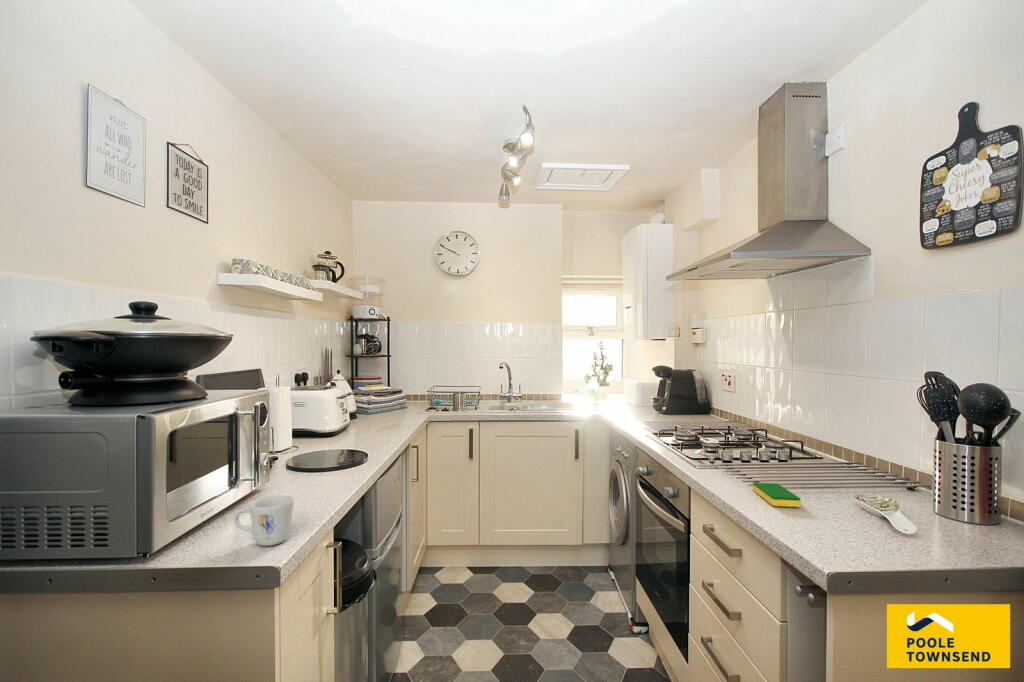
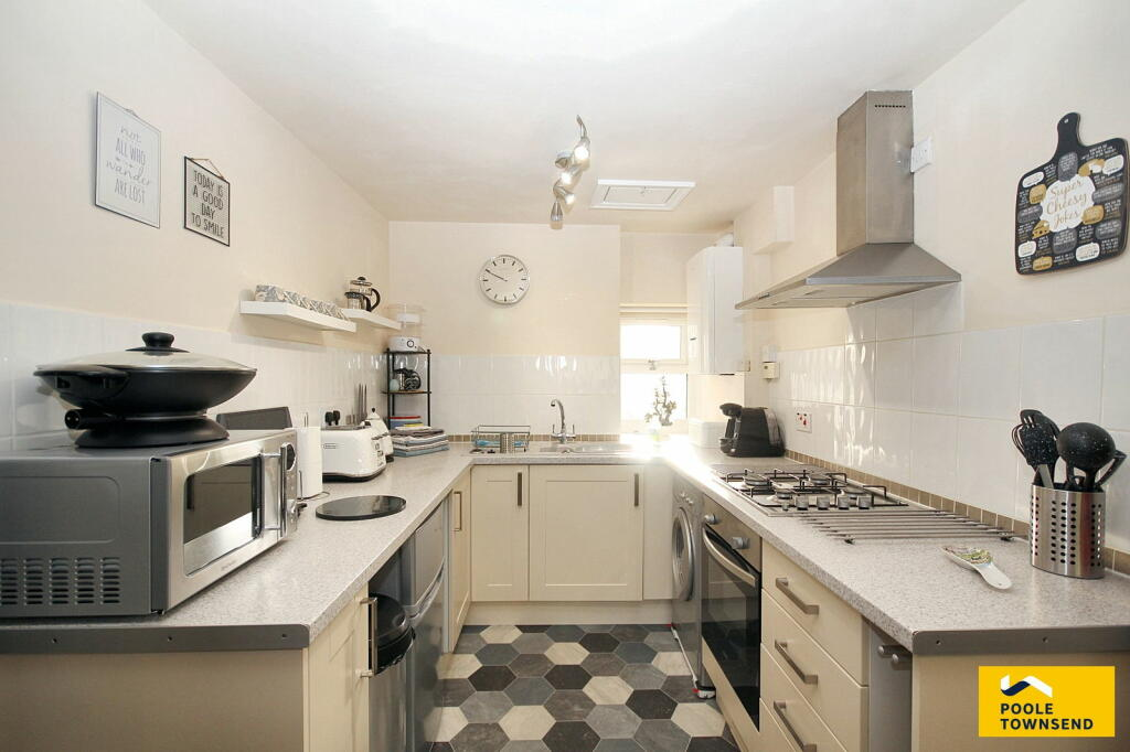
- dish sponge [752,482,802,508]
- mug [232,494,295,547]
